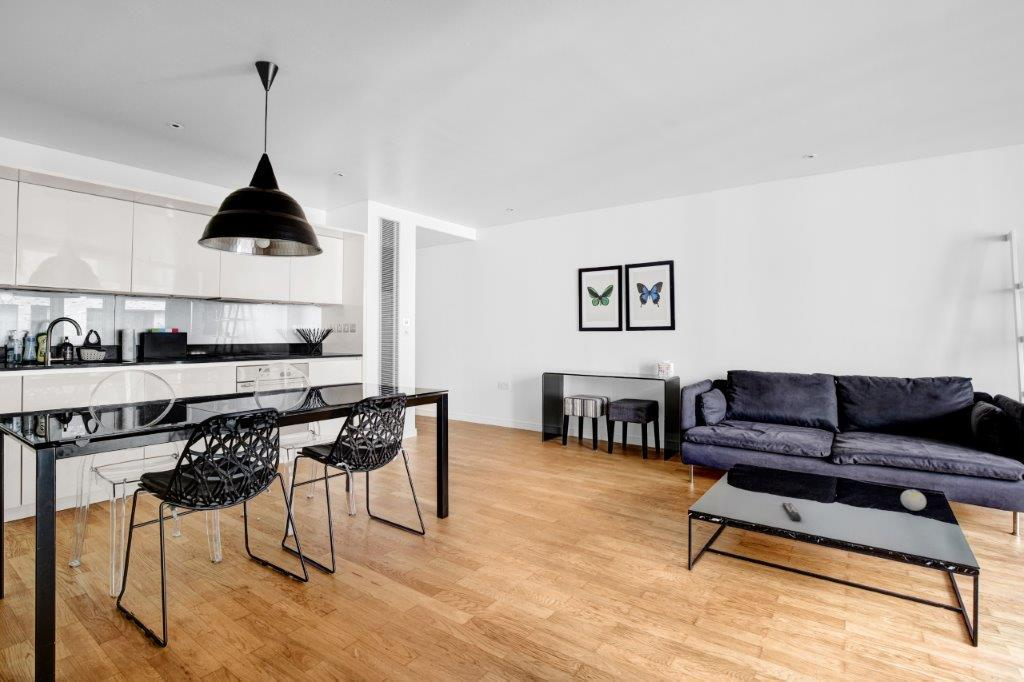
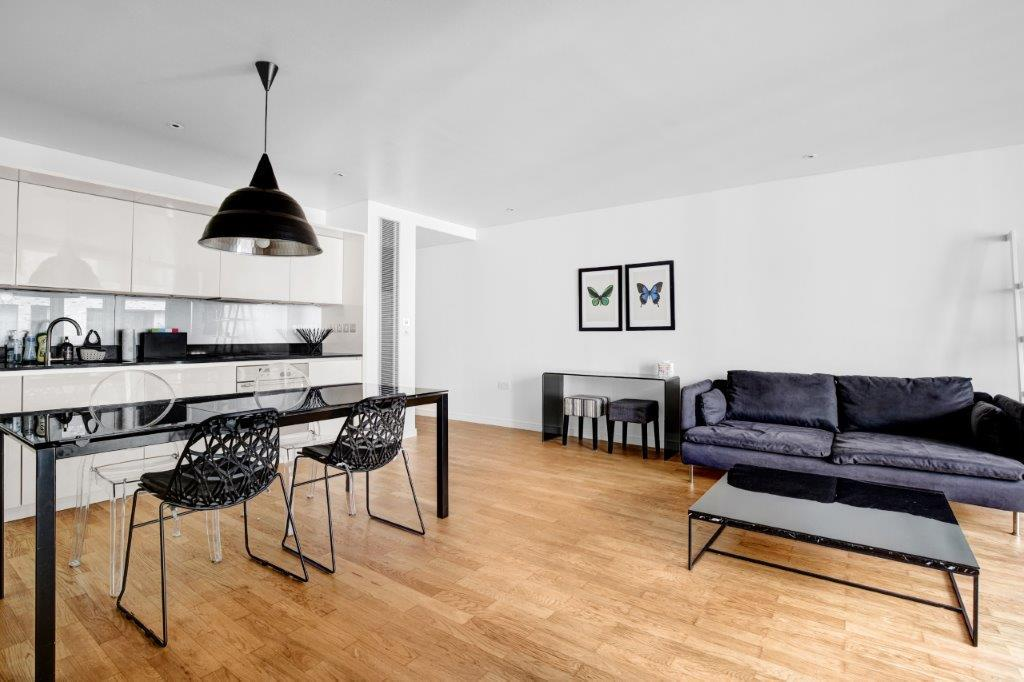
- remote control [782,502,802,522]
- decorative ball [900,489,927,512]
